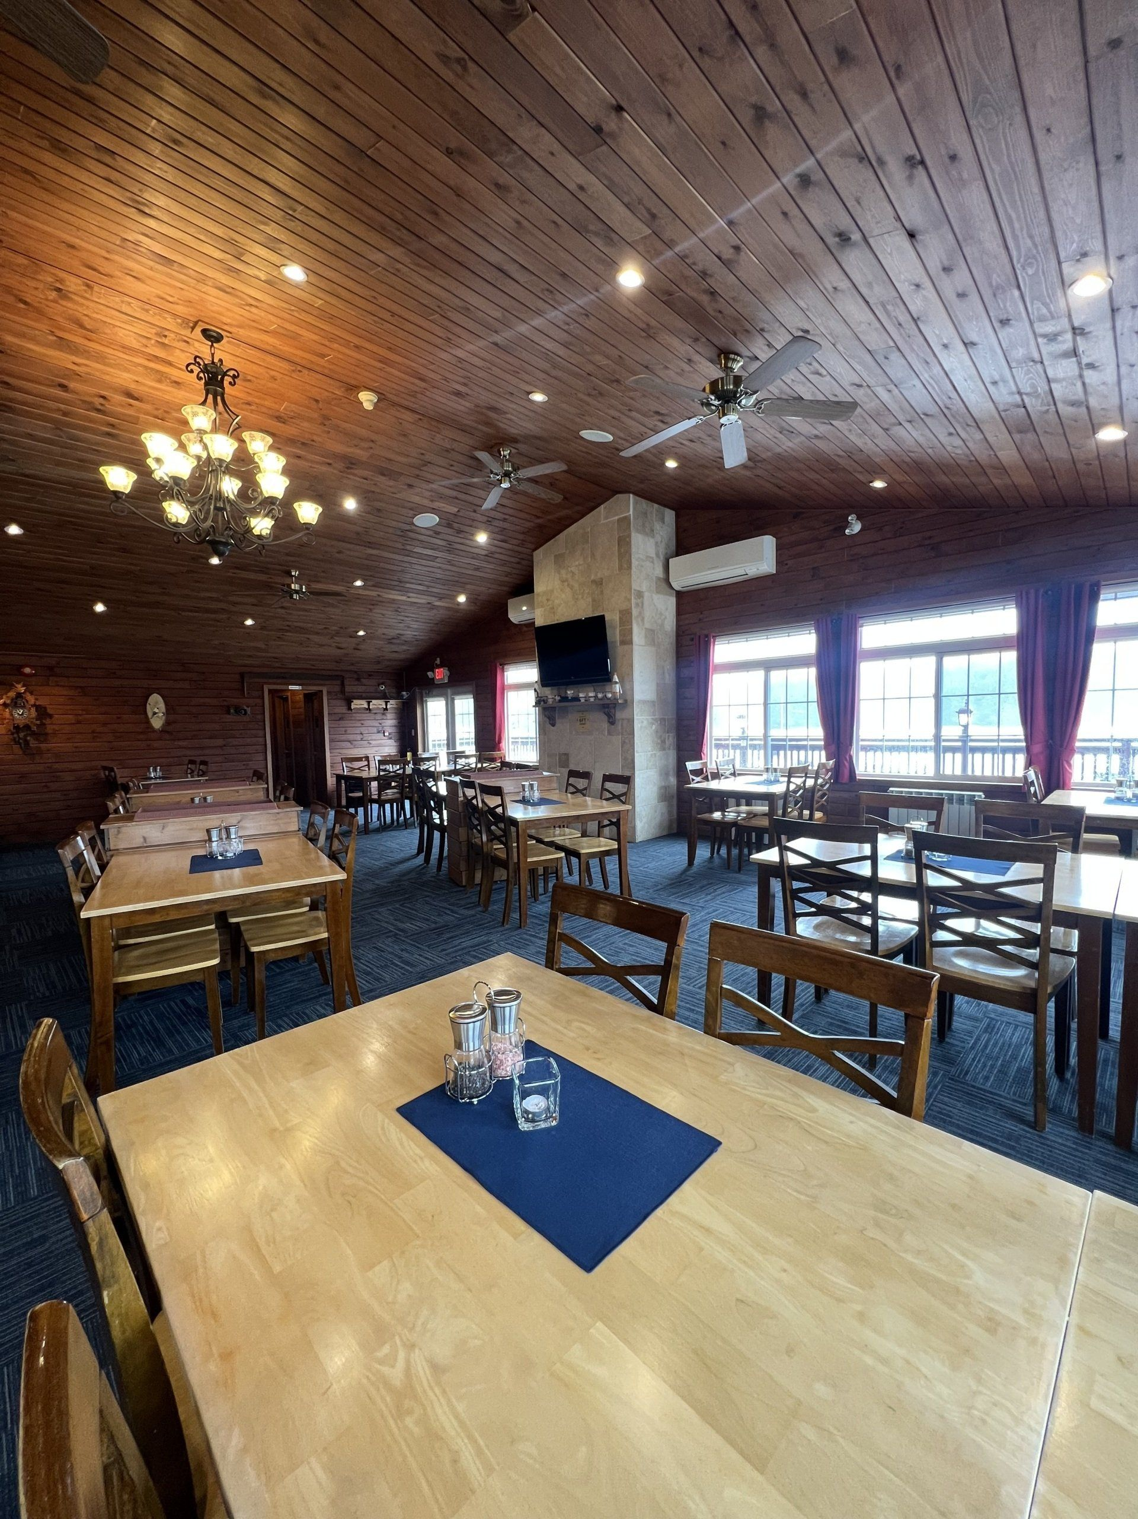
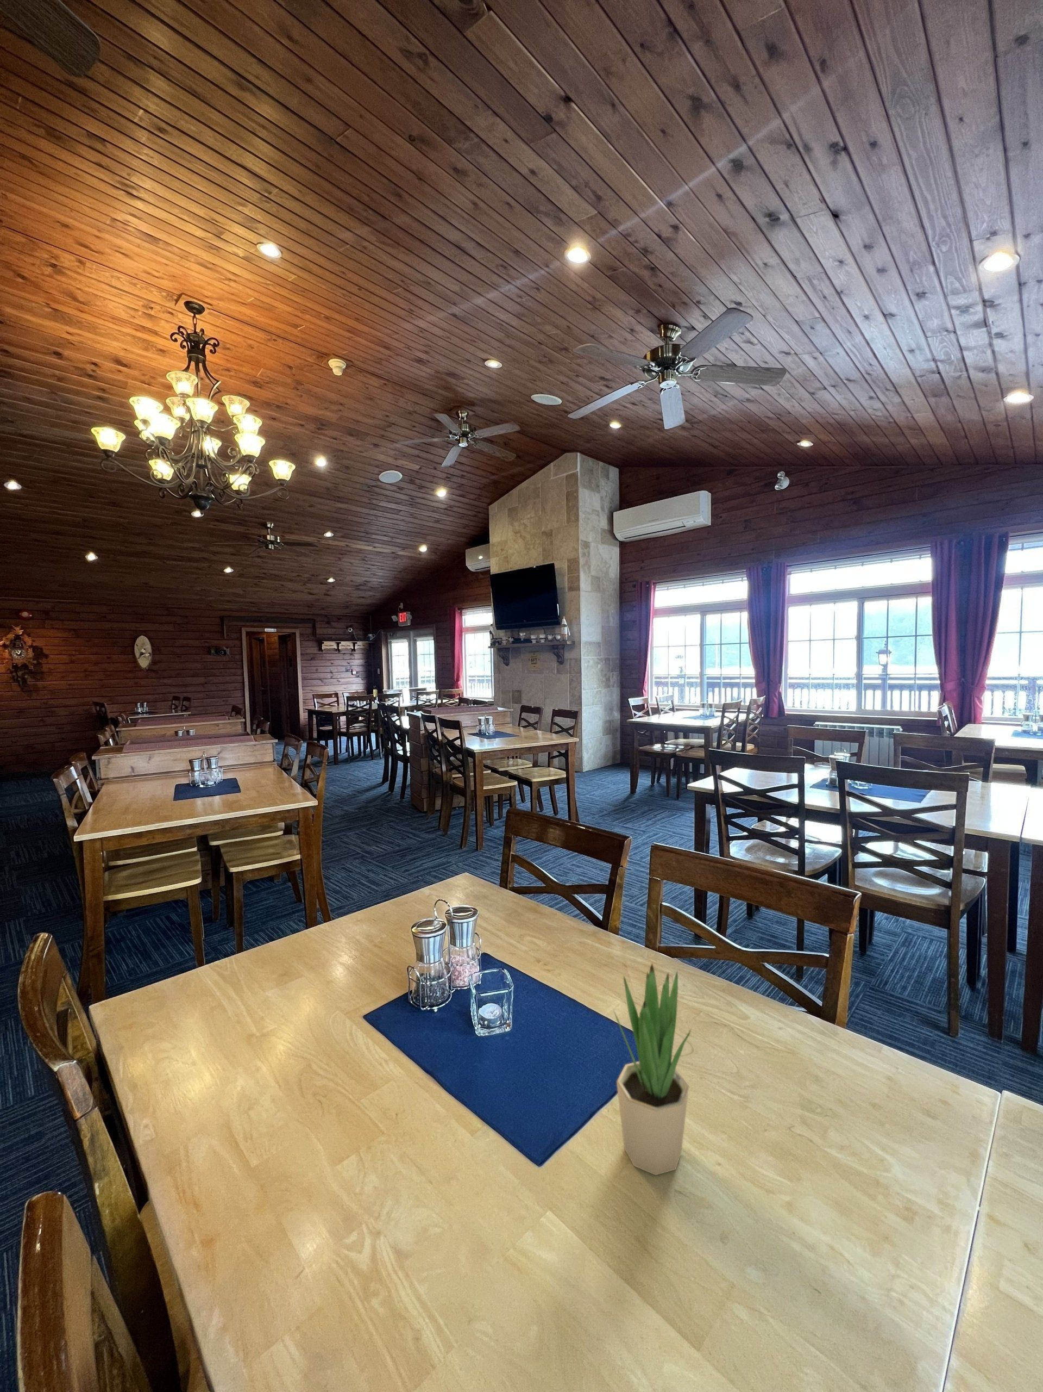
+ potted plant [612,962,692,1176]
